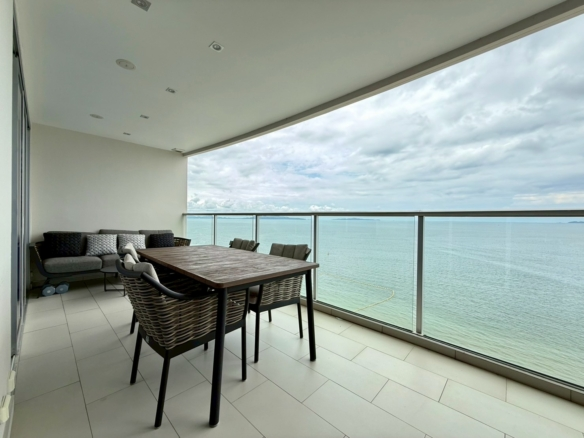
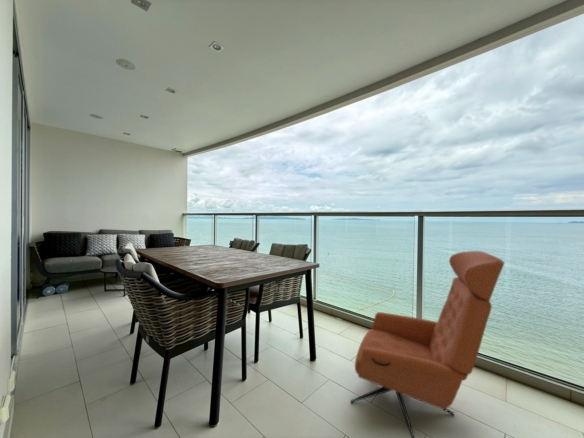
+ lounge chair [350,250,505,438]
